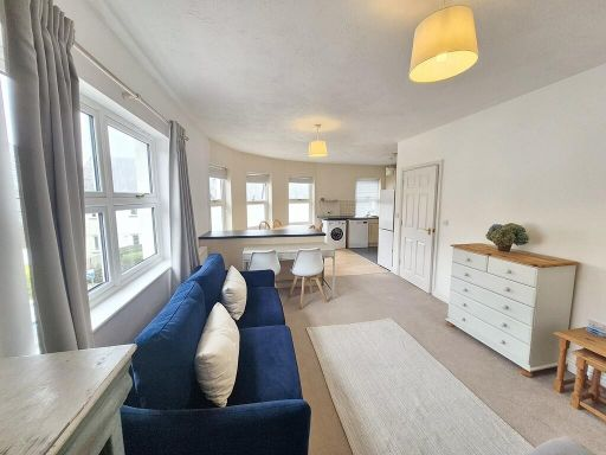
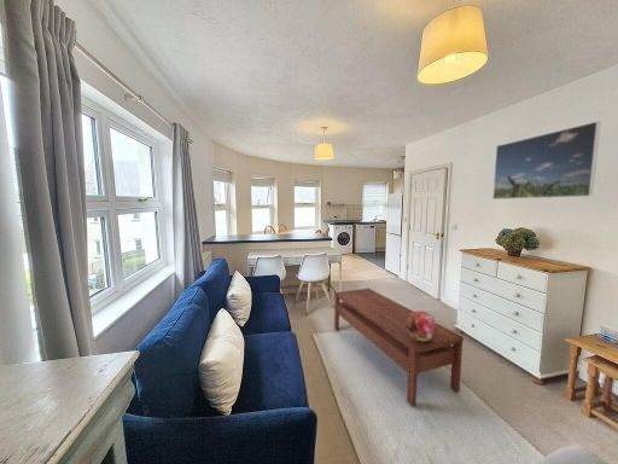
+ decorative orb [406,309,437,342]
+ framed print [491,120,602,201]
+ coffee table [333,288,465,407]
